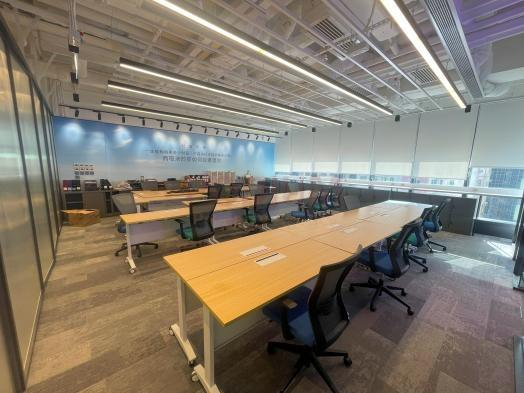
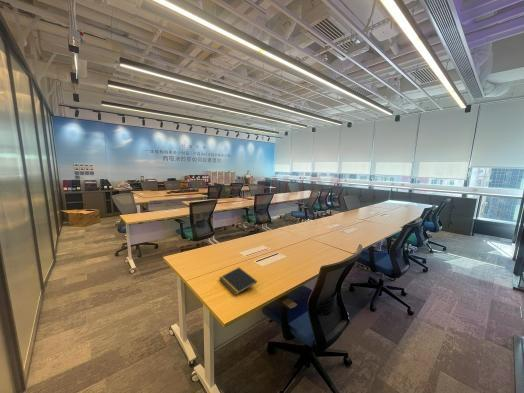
+ notepad [218,267,258,296]
